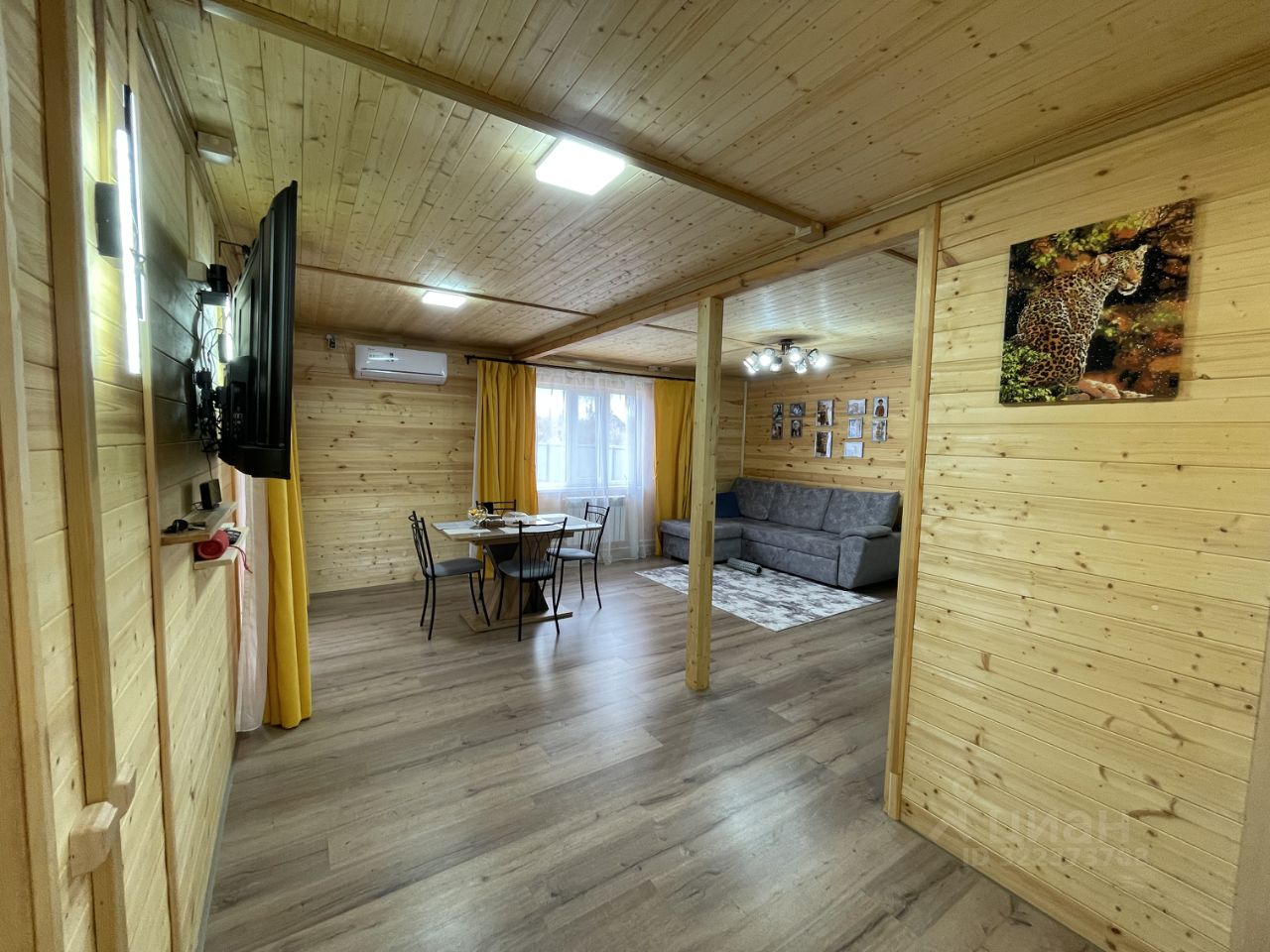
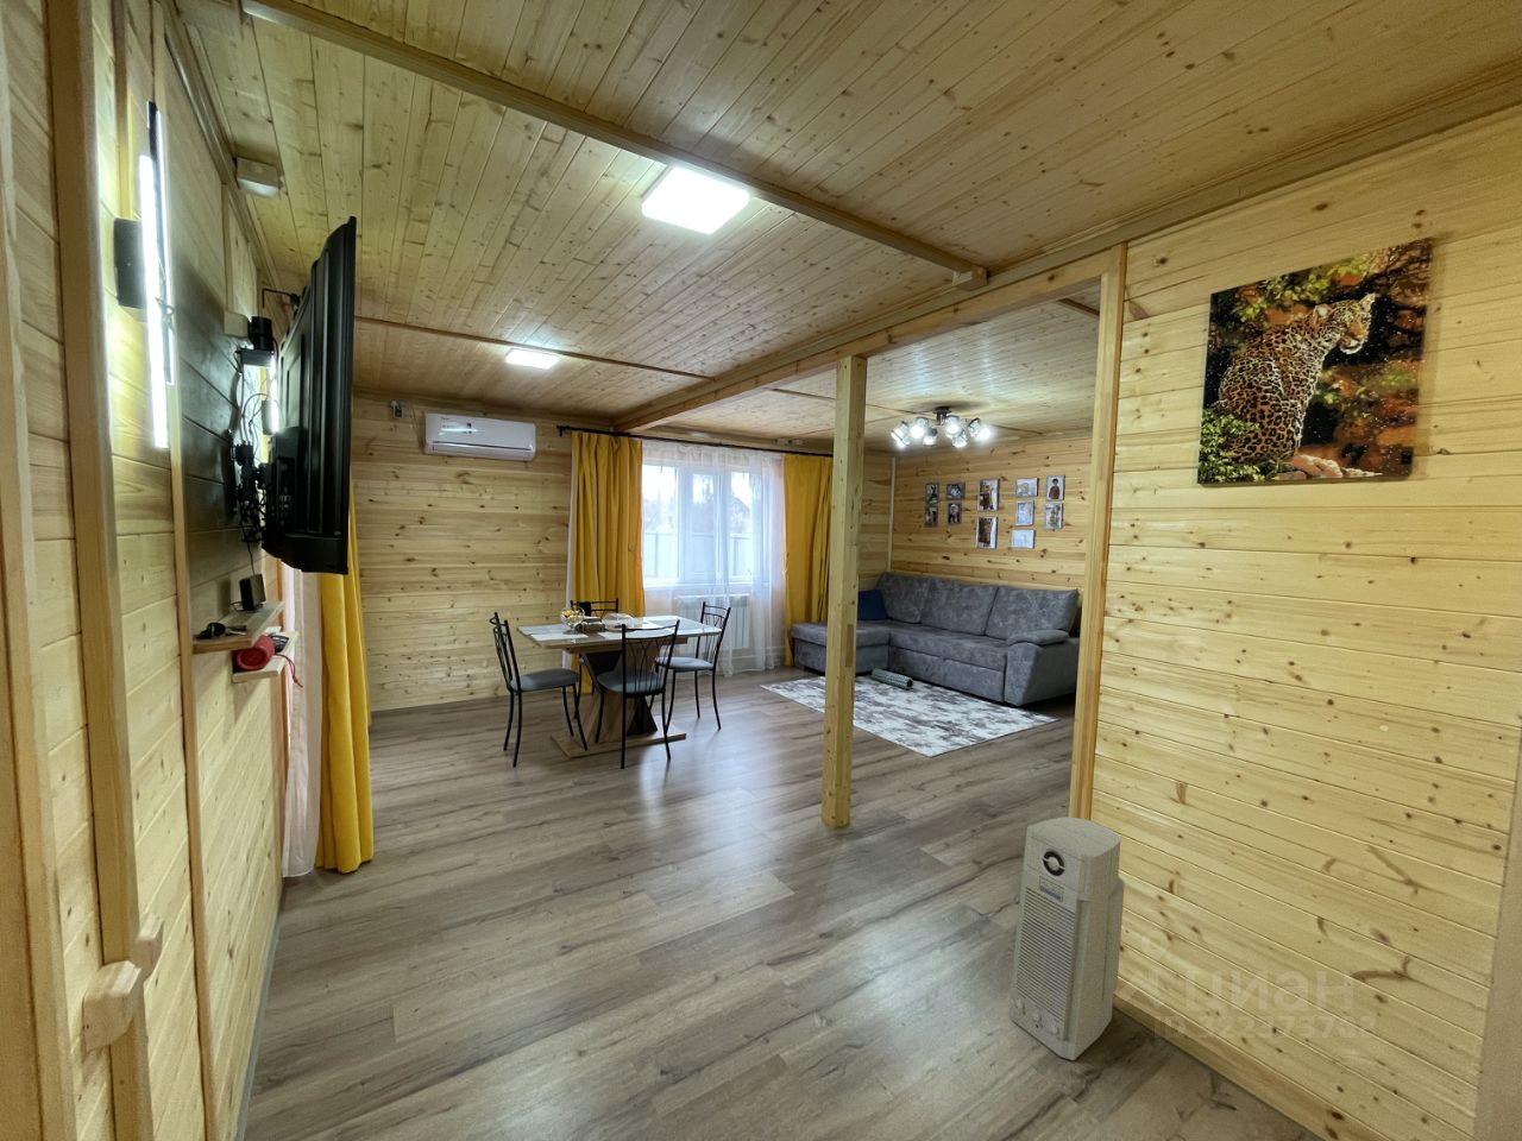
+ air purifier [1007,815,1127,1062]
